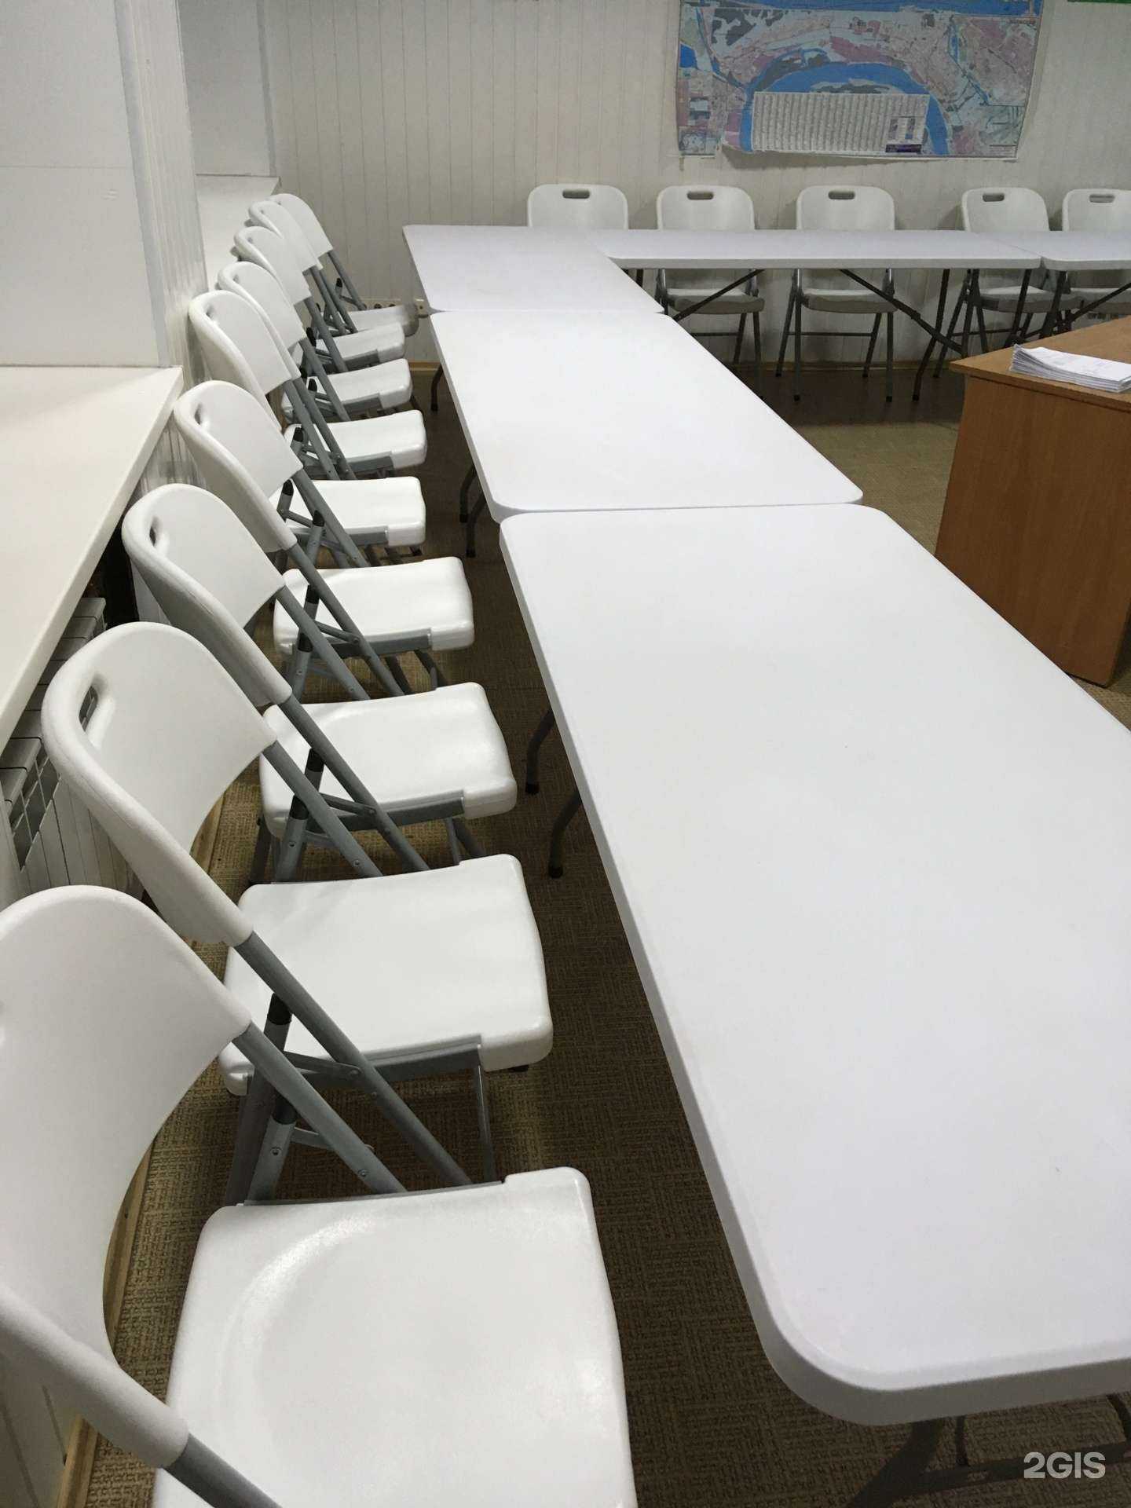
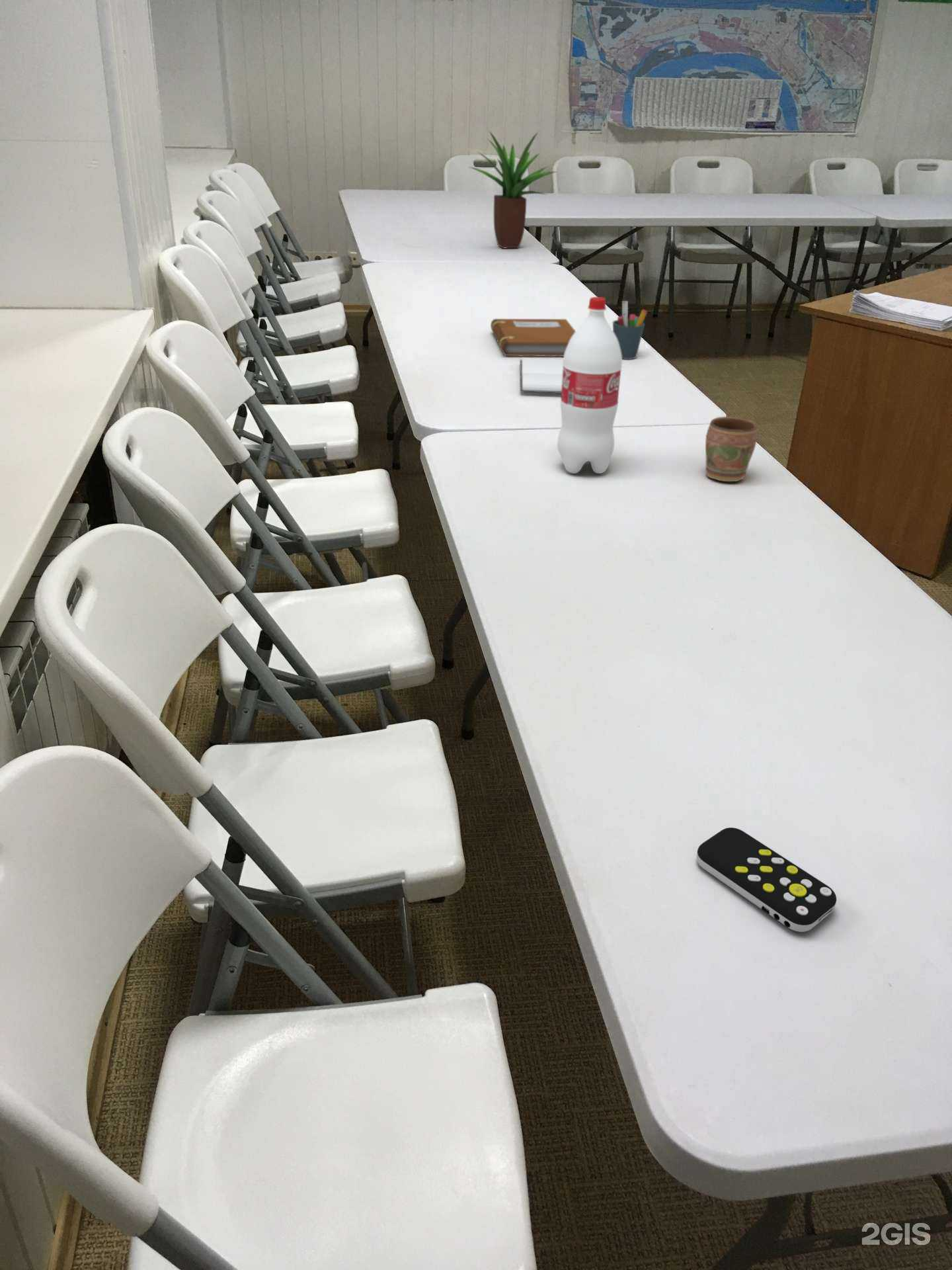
+ bottle [557,296,623,474]
+ pen holder [612,300,648,360]
+ notebook [490,318,576,357]
+ potted plant [468,130,557,249]
+ remote control [696,827,837,933]
+ mug [705,416,758,482]
+ book [519,357,564,394]
